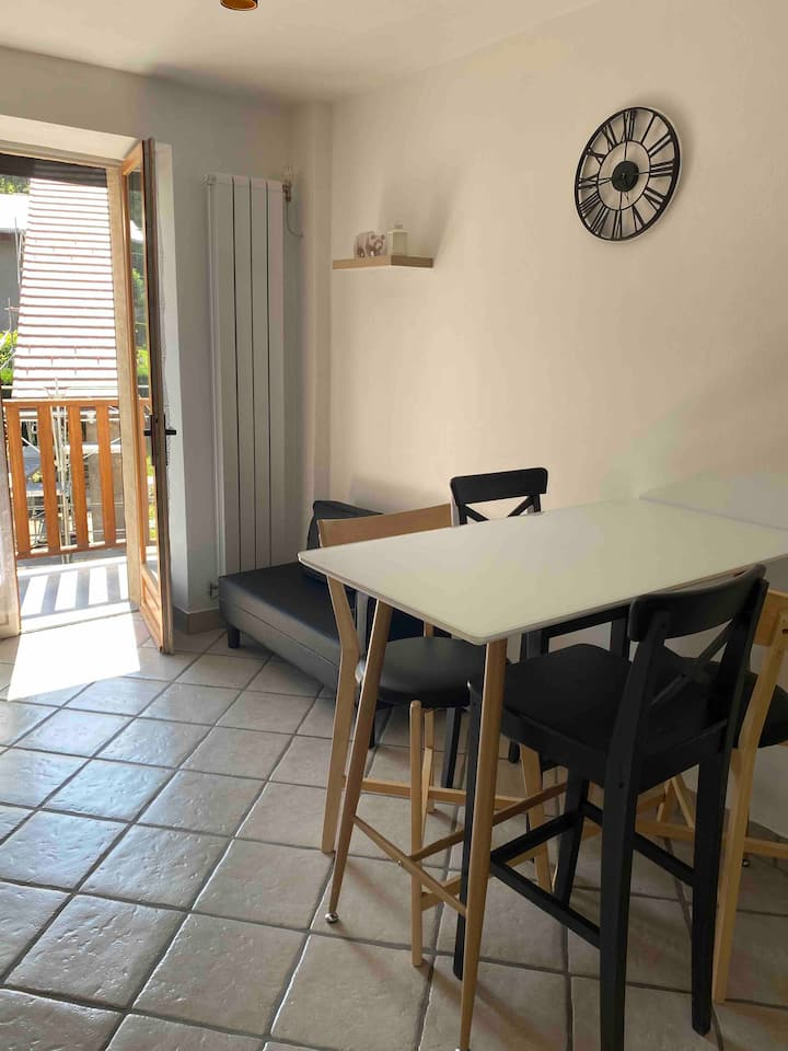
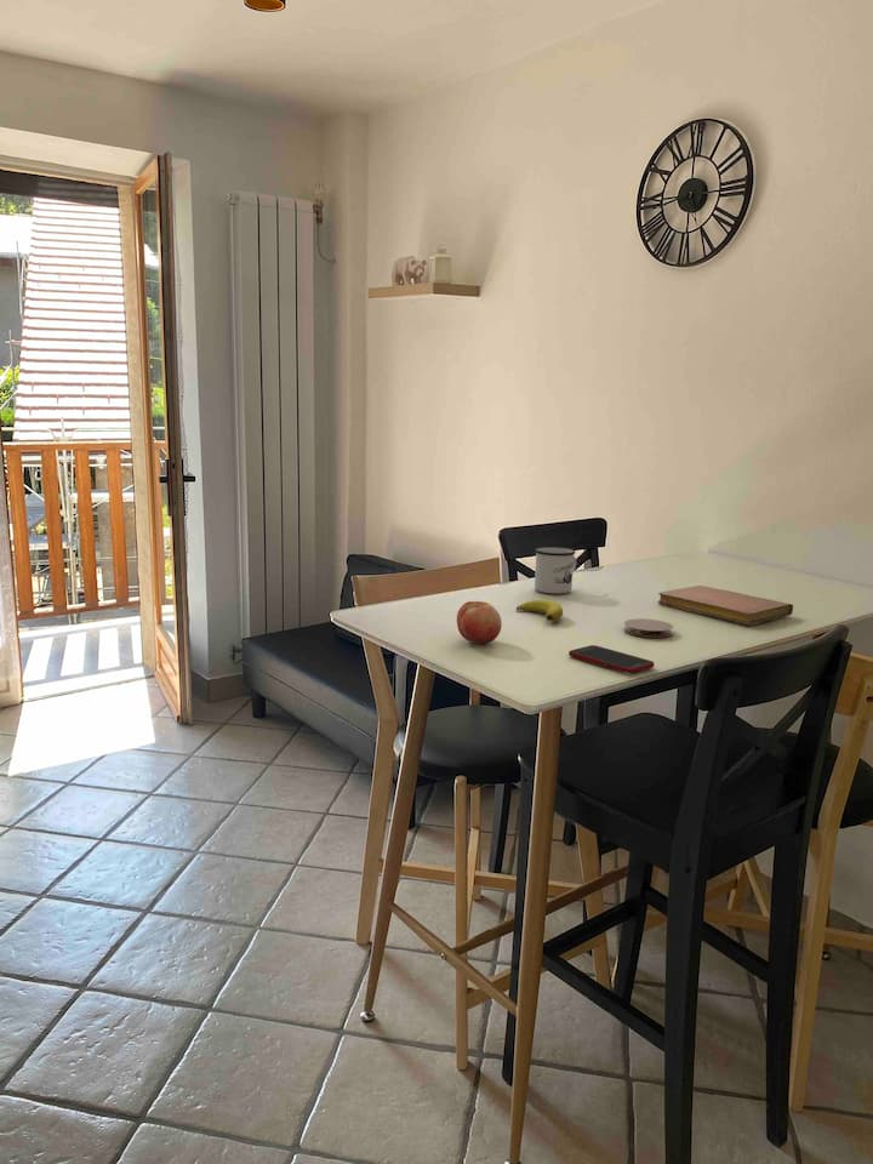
+ banana [515,598,564,623]
+ notebook [657,584,794,626]
+ coaster [623,617,674,639]
+ fruit [456,600,503,645]
+ cell phone [567,644,655,674]
+ mug [534,546,577,594]
